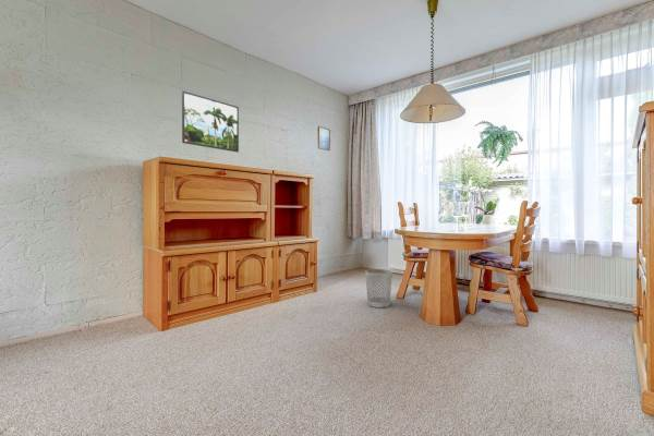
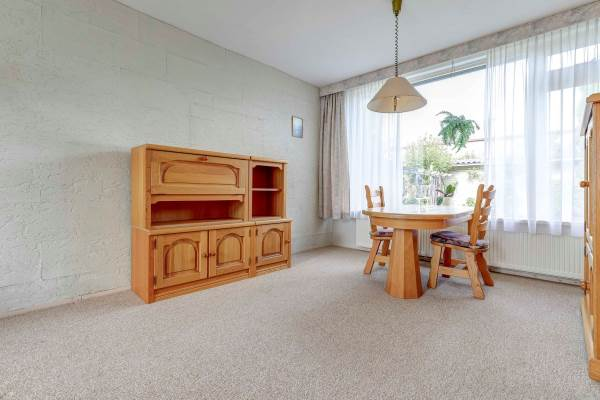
- wastebasket [364,268,393,308]
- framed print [181,89,240,154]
